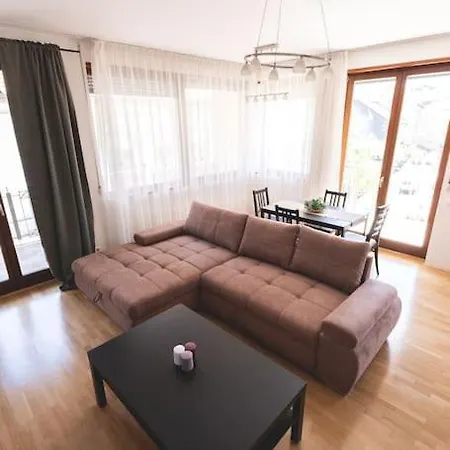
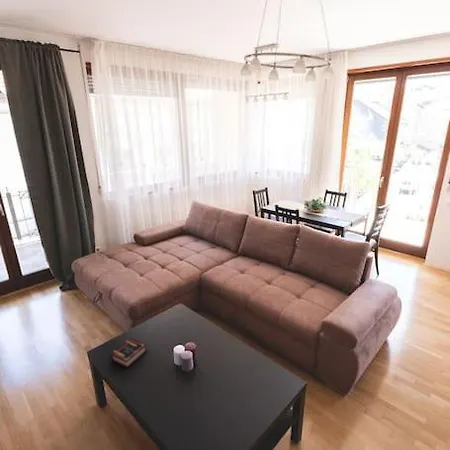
+ book [109,337,148,369]
